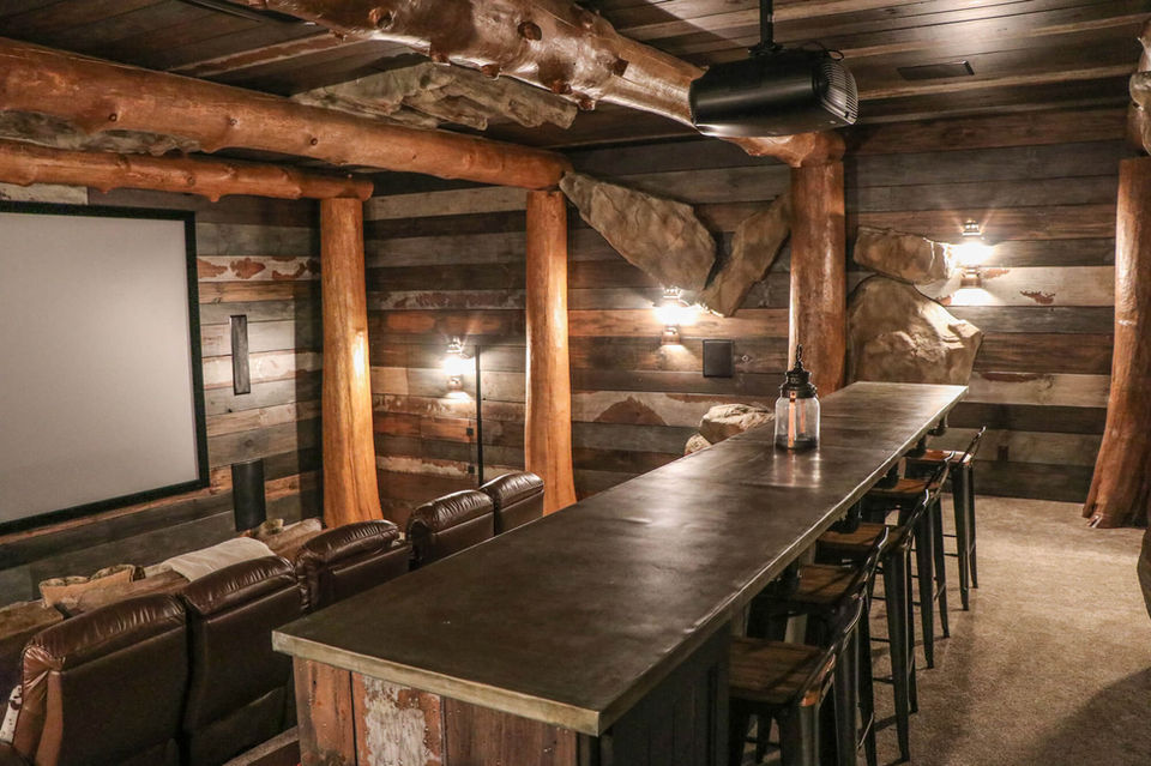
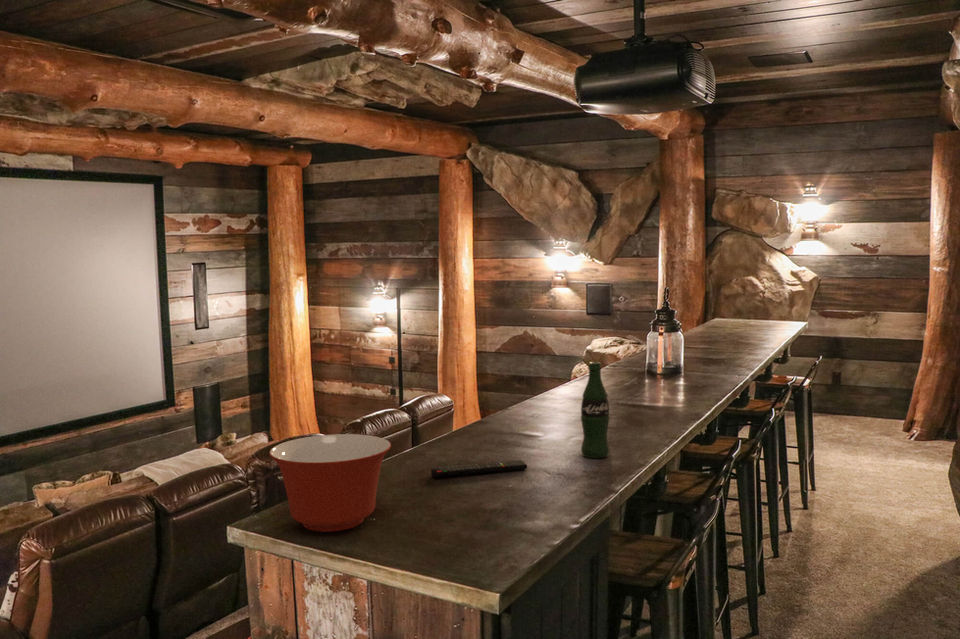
+ mixing bowl [268,433,392,533]
+ remote control [430,459,528,478]
+ beer bottle [580,361,611,459]
